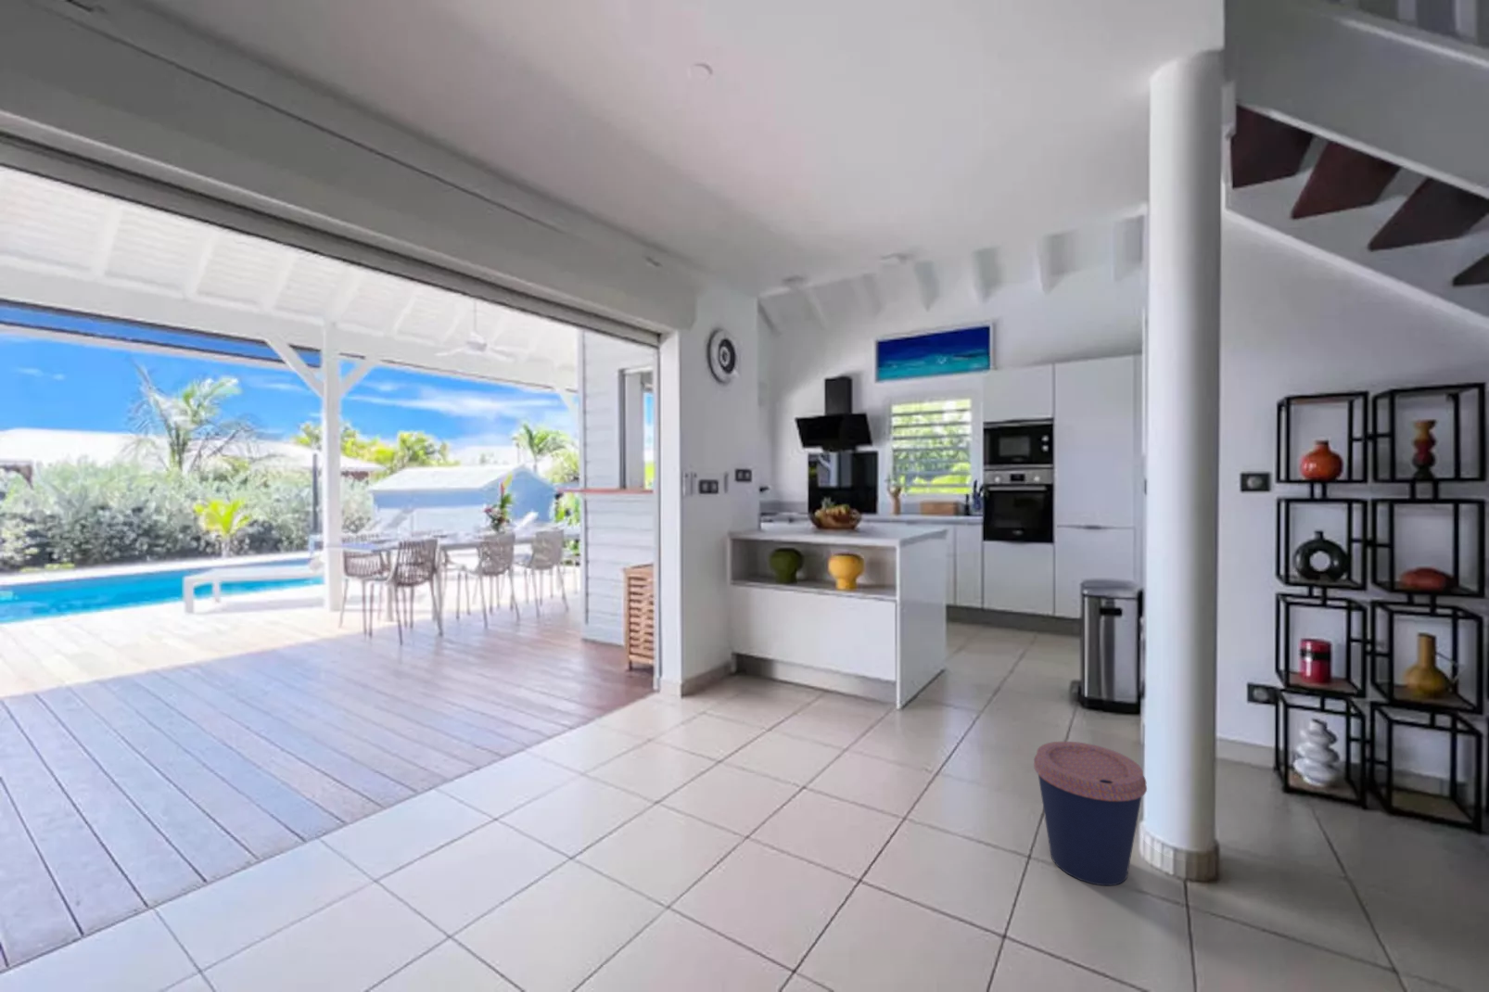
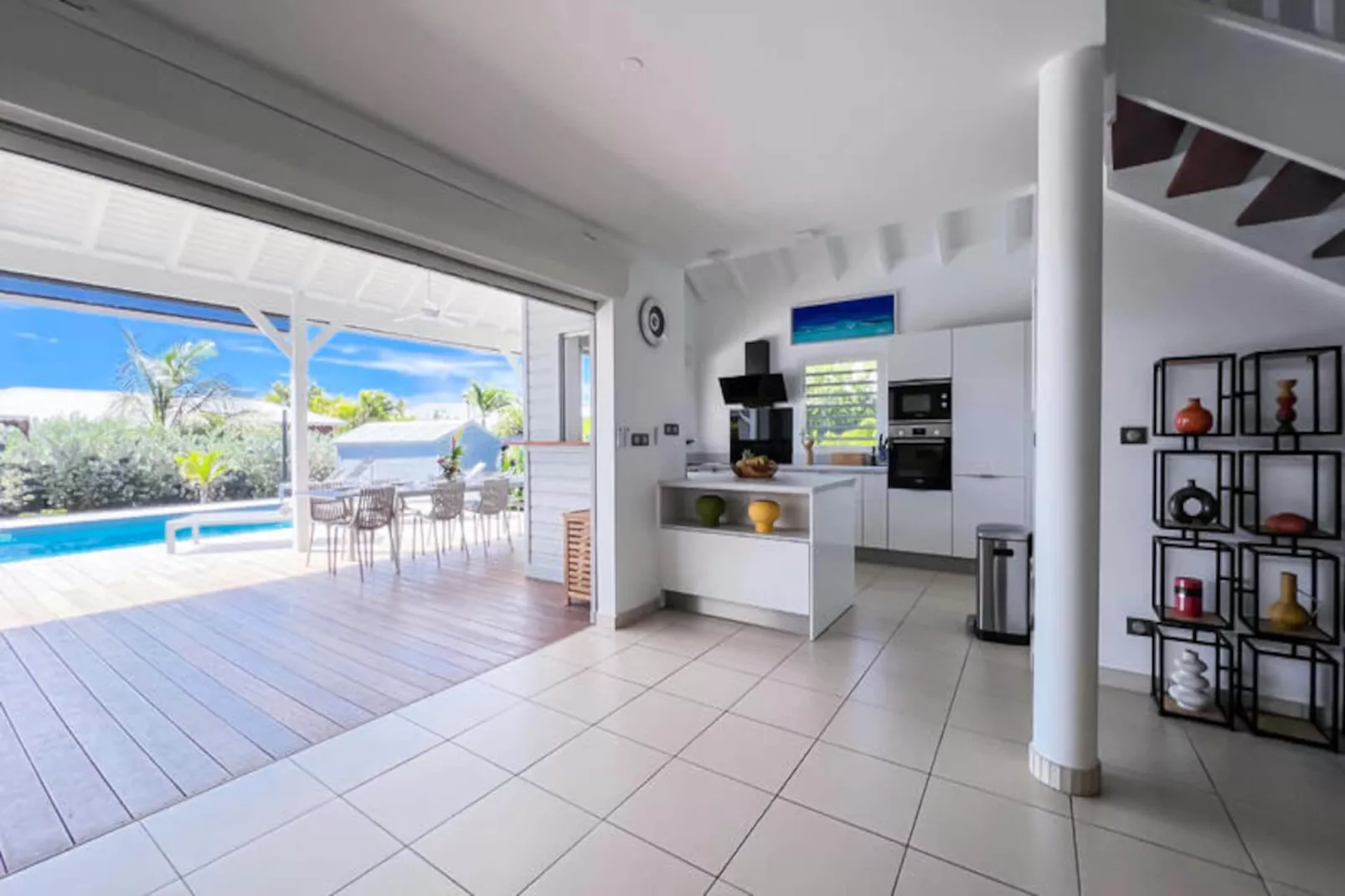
- coffee cup [1033,741,1148,887]
